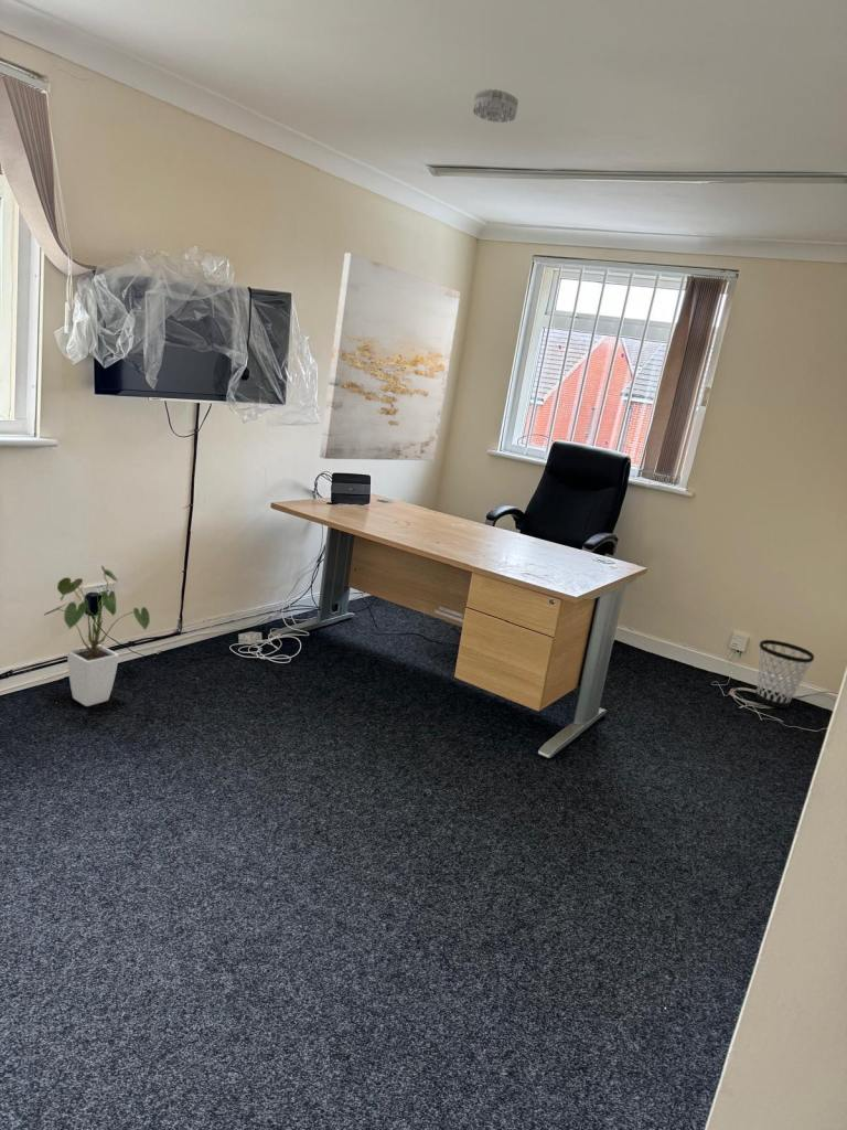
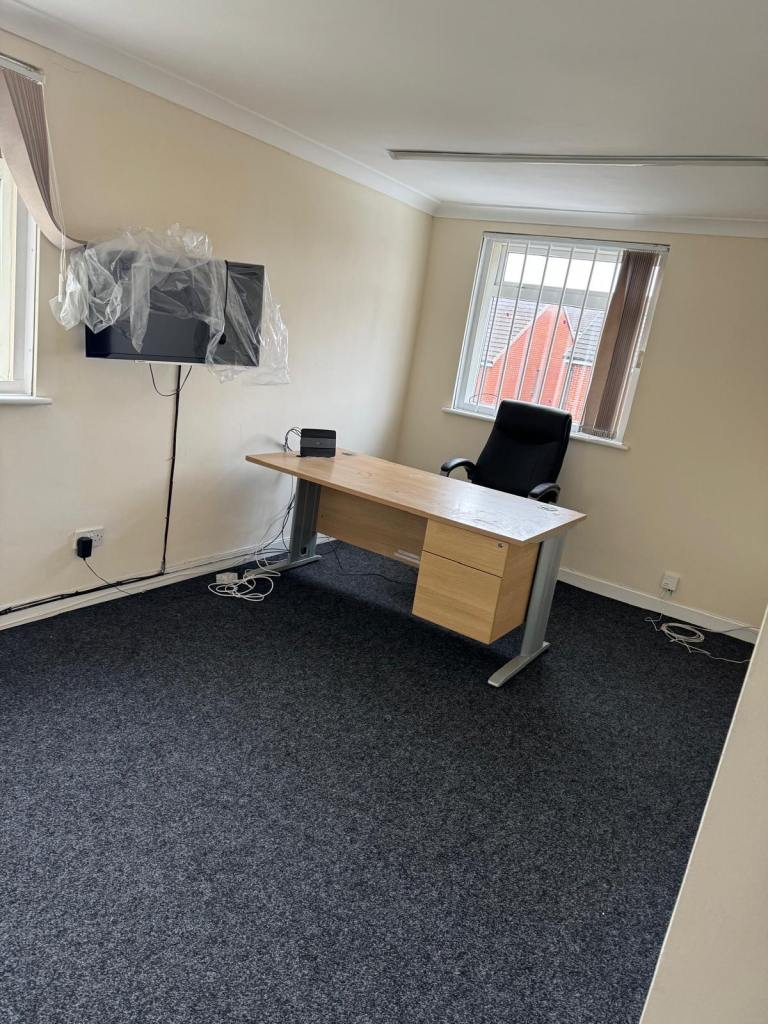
- house plant [43,565,151,707]
- smoke detector [472,88,519,124]
- wastebasket [755,639,815,710]
- wall art [319,252,461,461]
